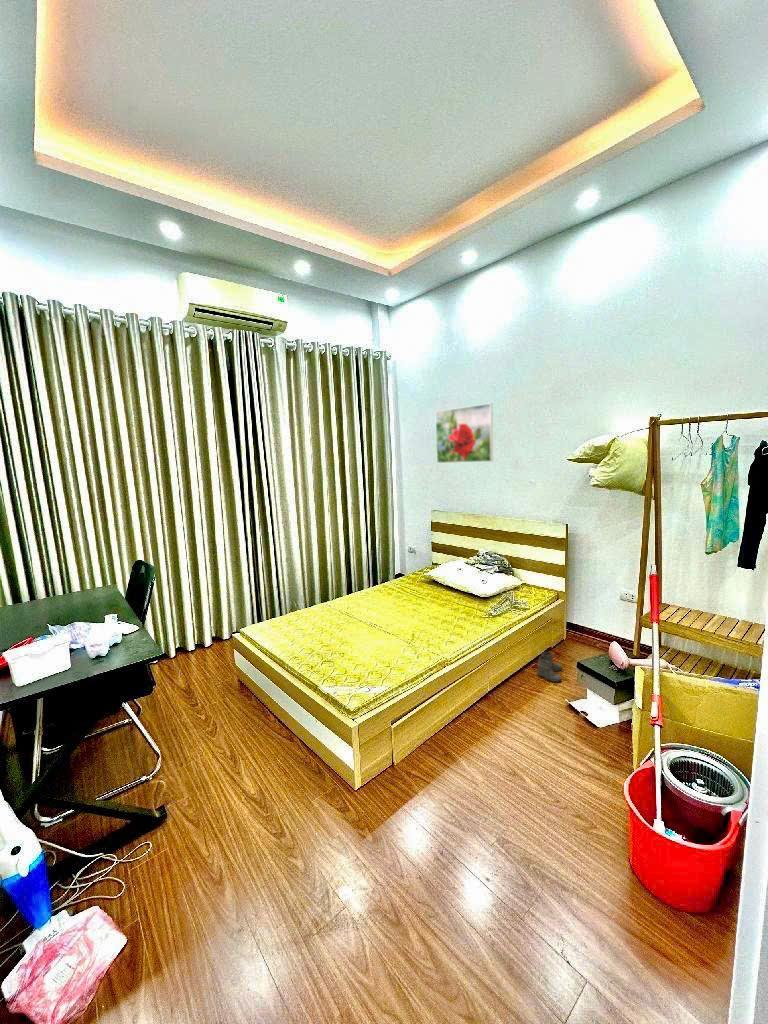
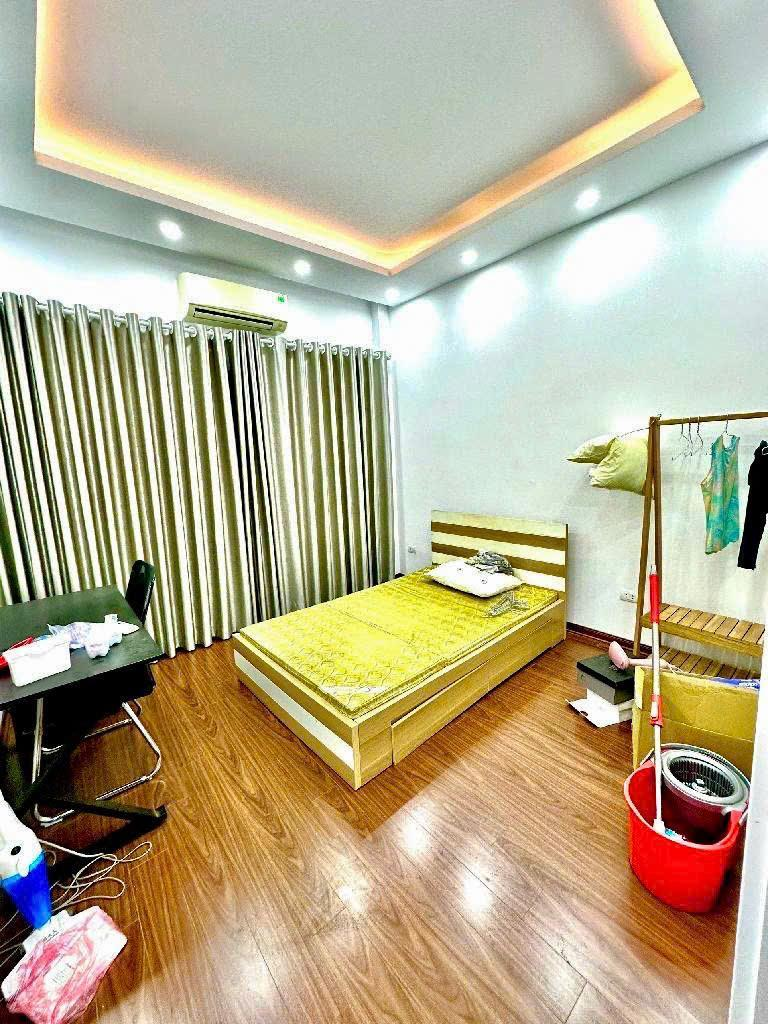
- boots [536,651,563,683]
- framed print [435,402,494,464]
